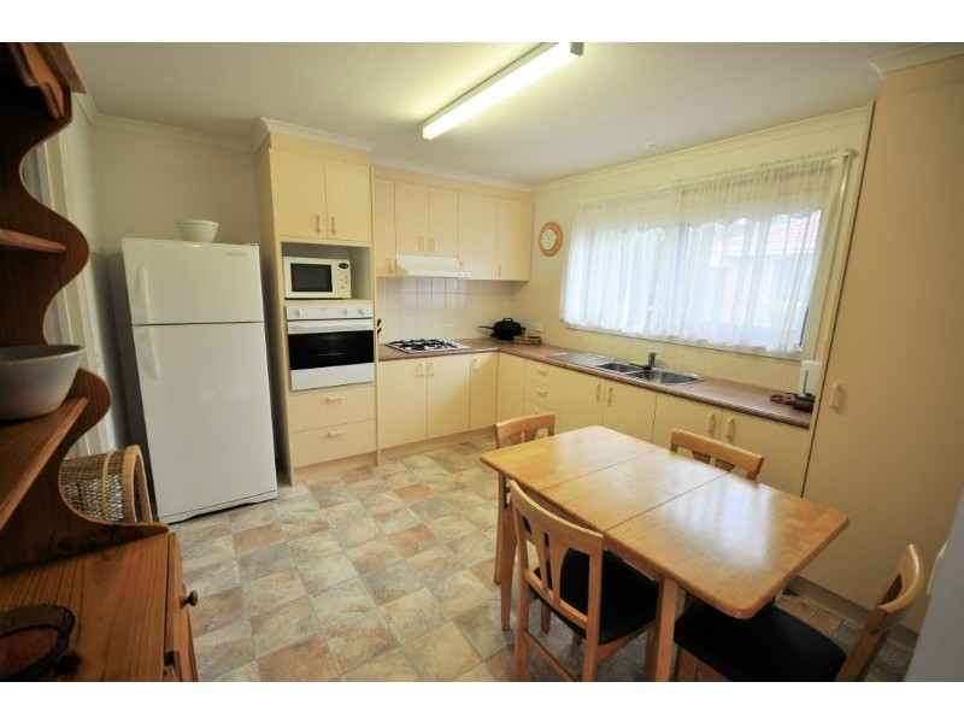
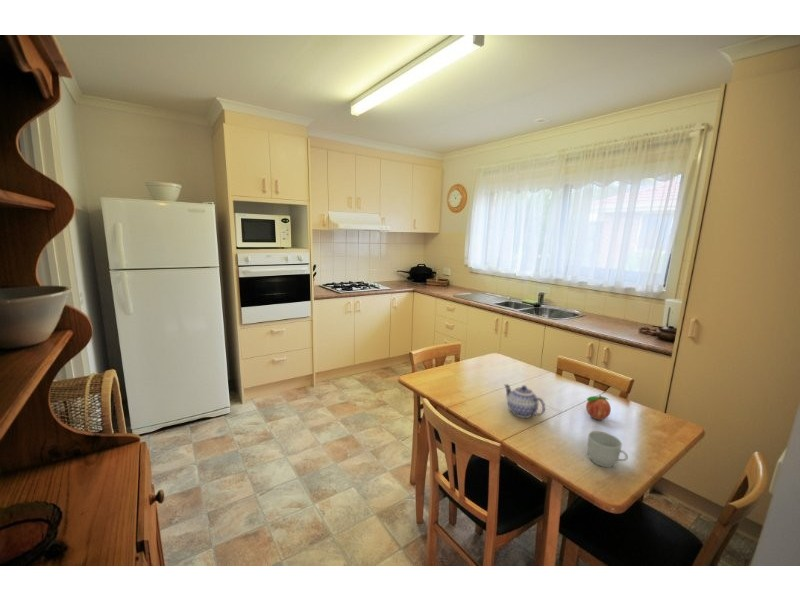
+ mug [586,430,629,468]
+ teapot [503,383,546,419]
+ fruit [585,394,612,421]
